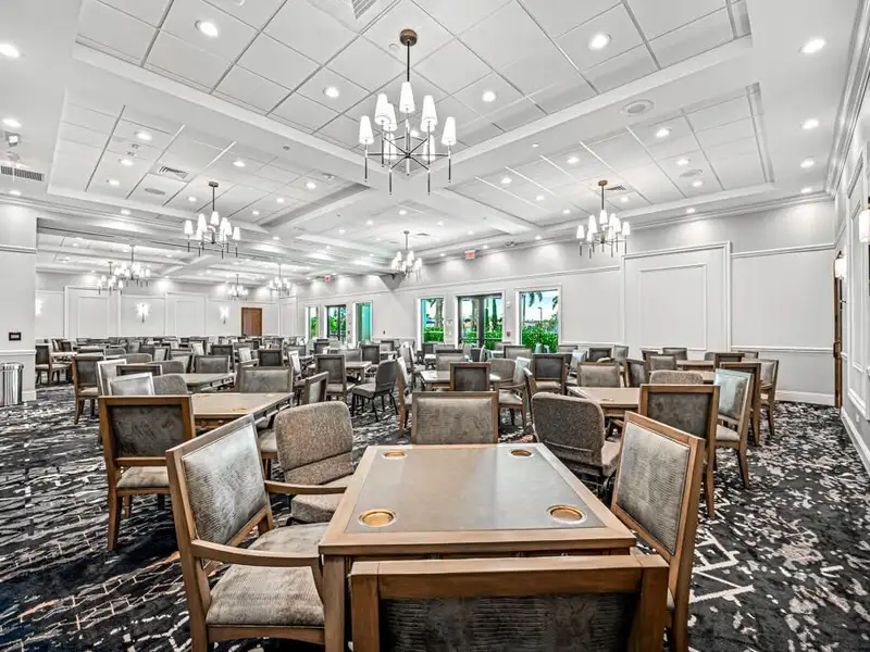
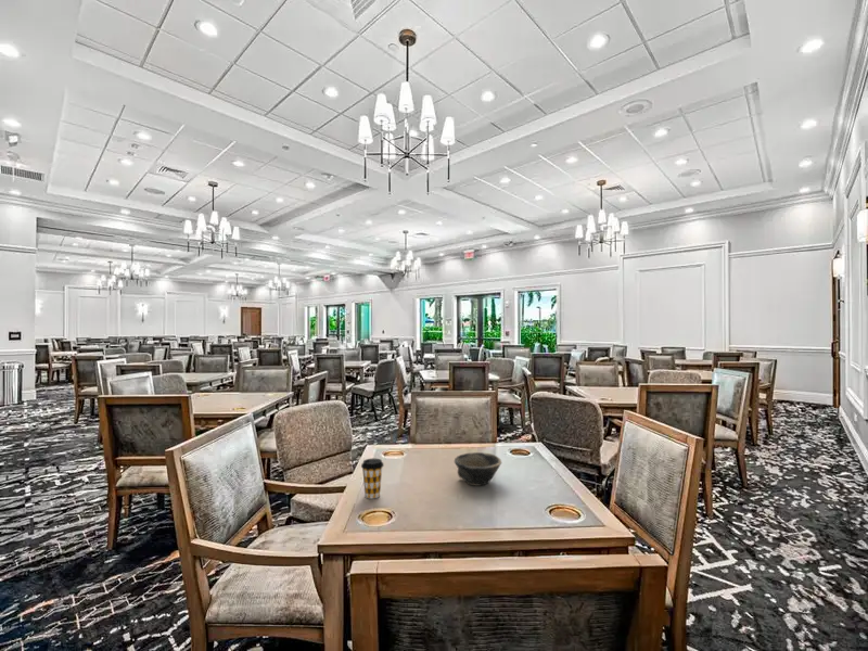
+ bowl [454,451,502,487]
+ coffee cup [360,458,385,499]
